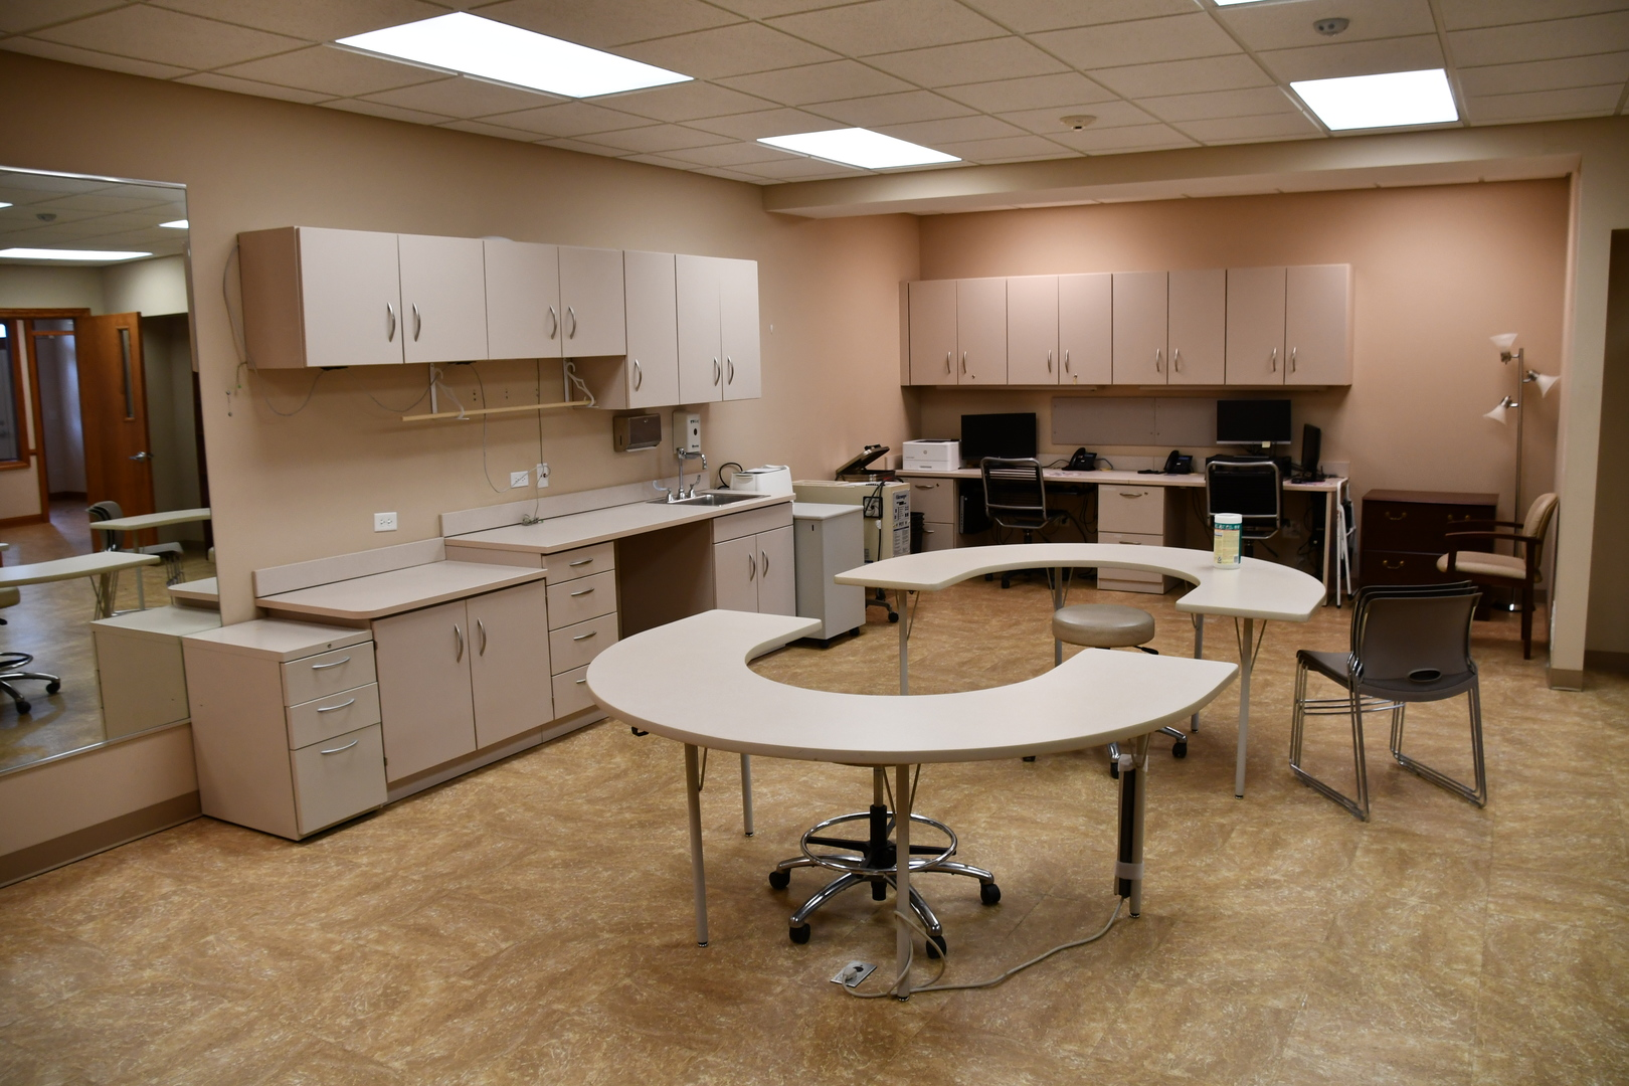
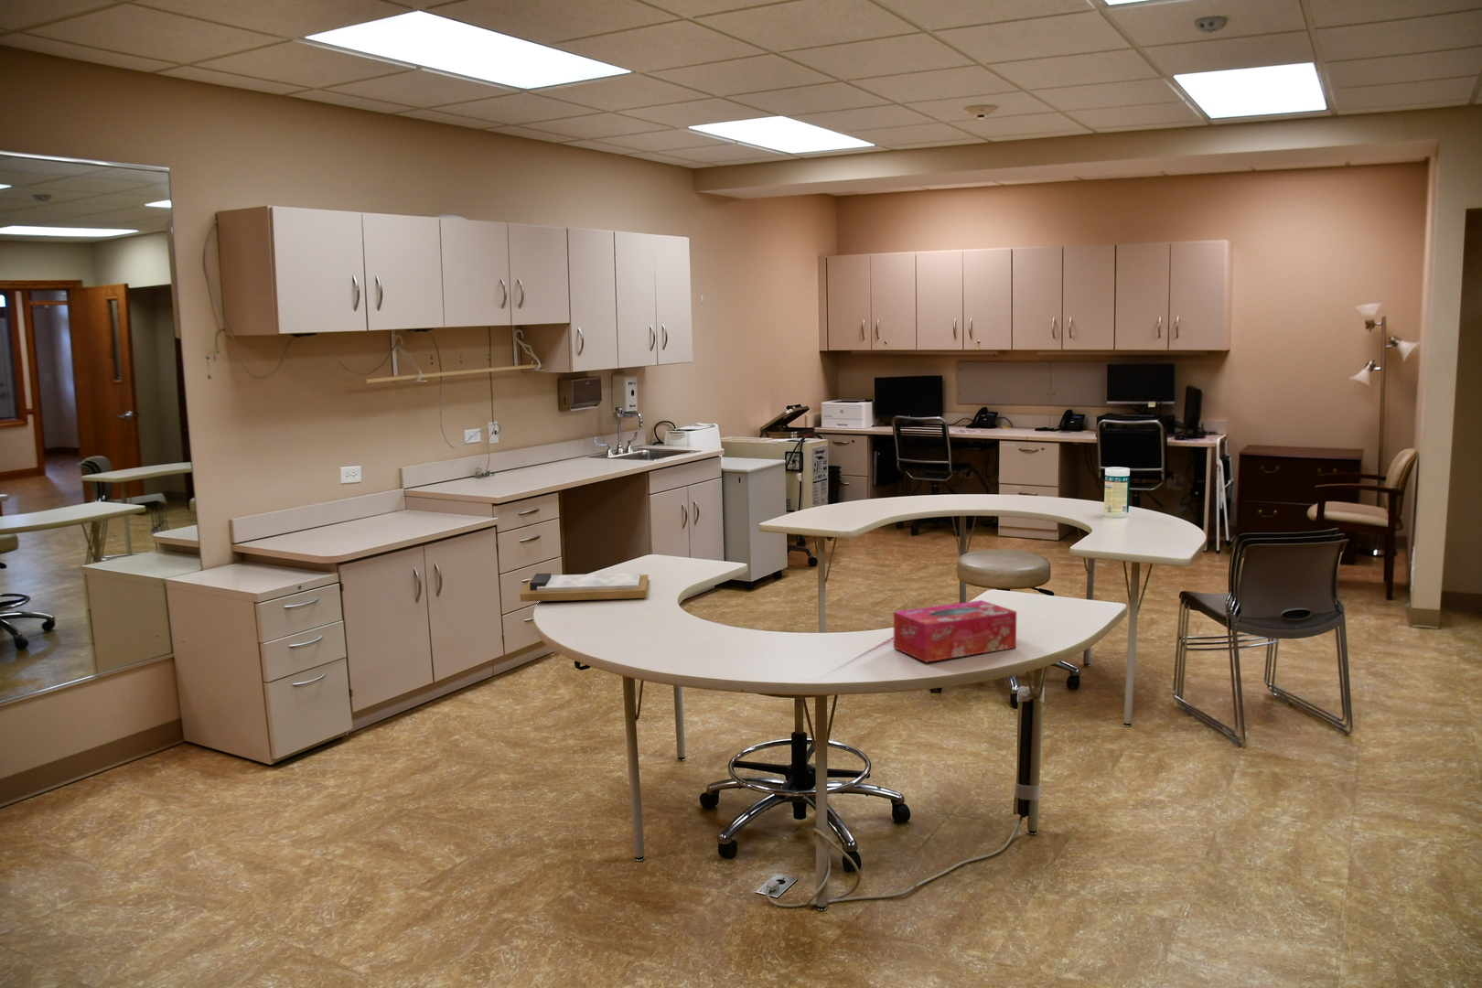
+ clipboard [519,572,649,603]
+ tissue box [893,599,1018,663]
